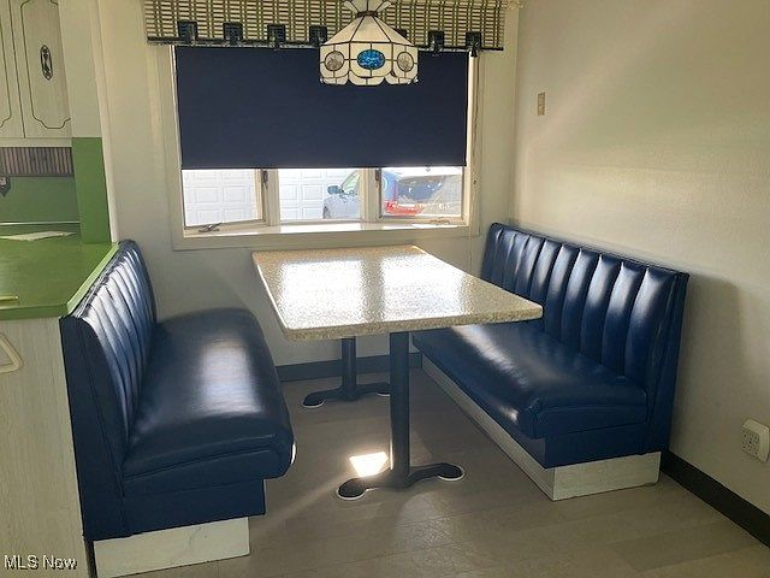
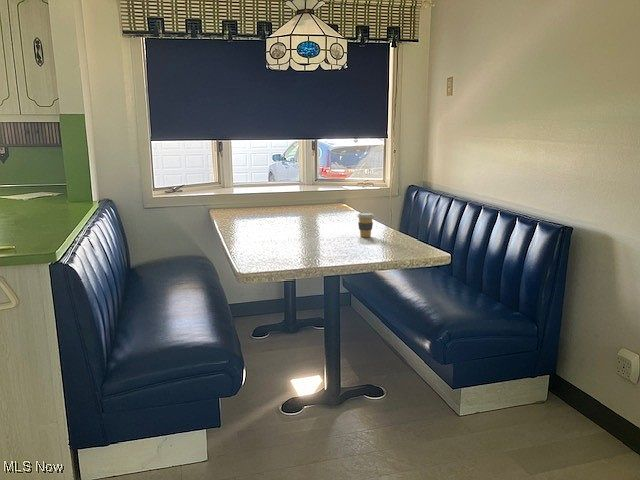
+ coffee cup [356,212,375,238]
